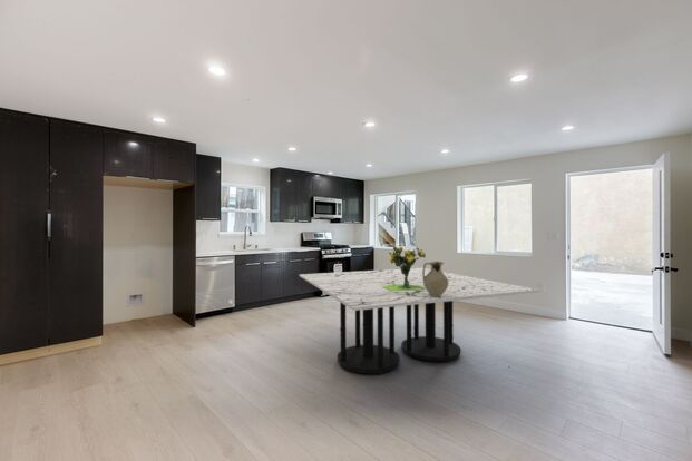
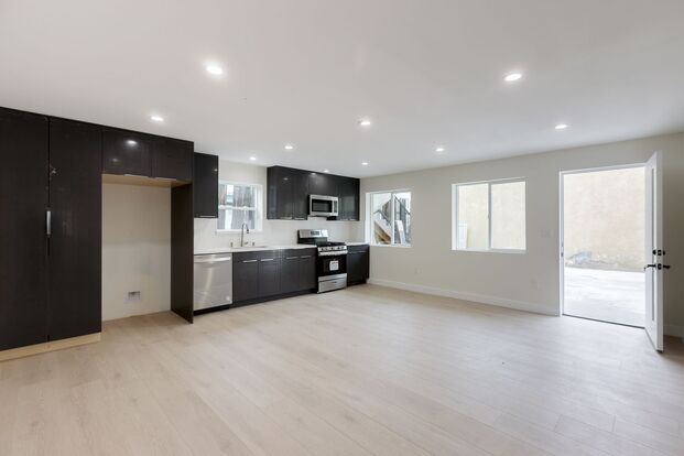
- dining table [298,267,540,375]
- bouquet [382,243,427,291]
- ceramic jug [422,261,449,297]
